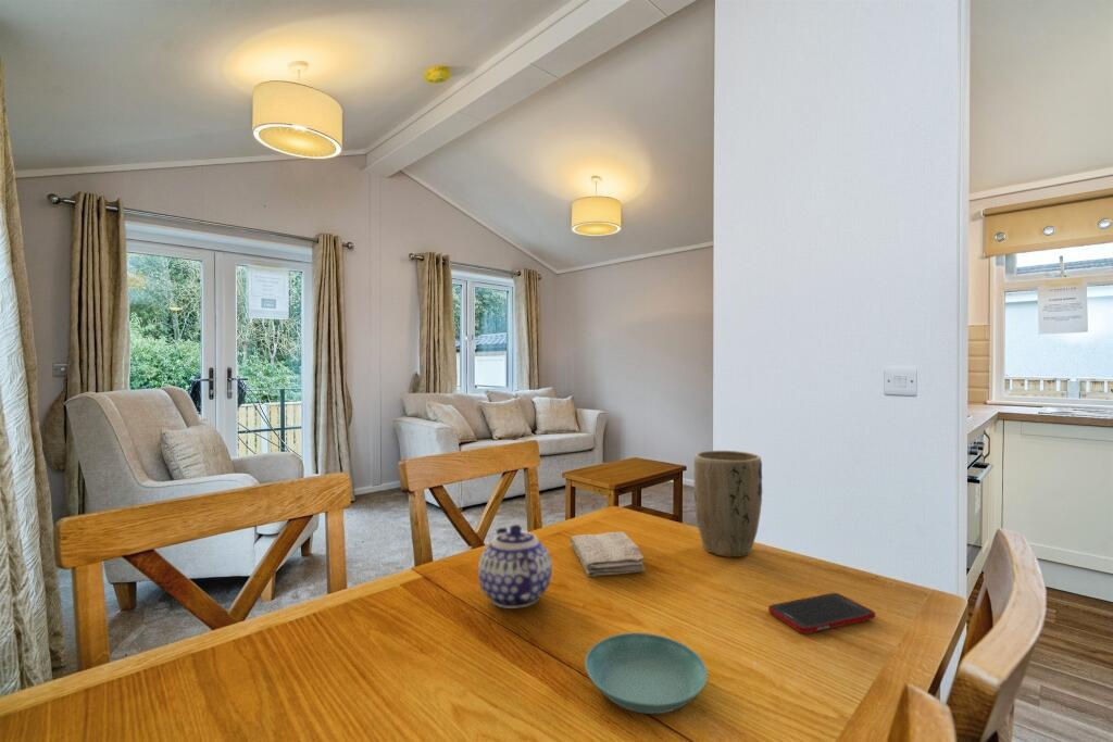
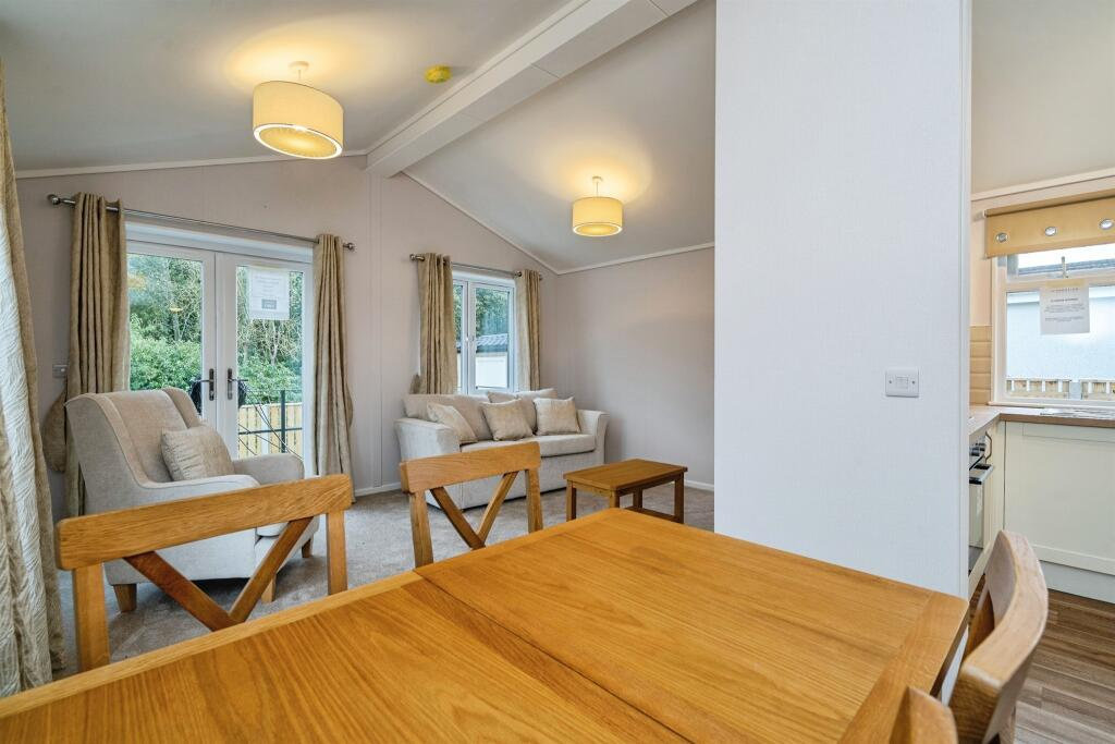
- teapot [477,524,553,609]
- plant pot [692,450,763,558]
- saucer [584,632,709,715]
- washcloth [568,531,647,578]
- cell phone [767,592,876,634]
